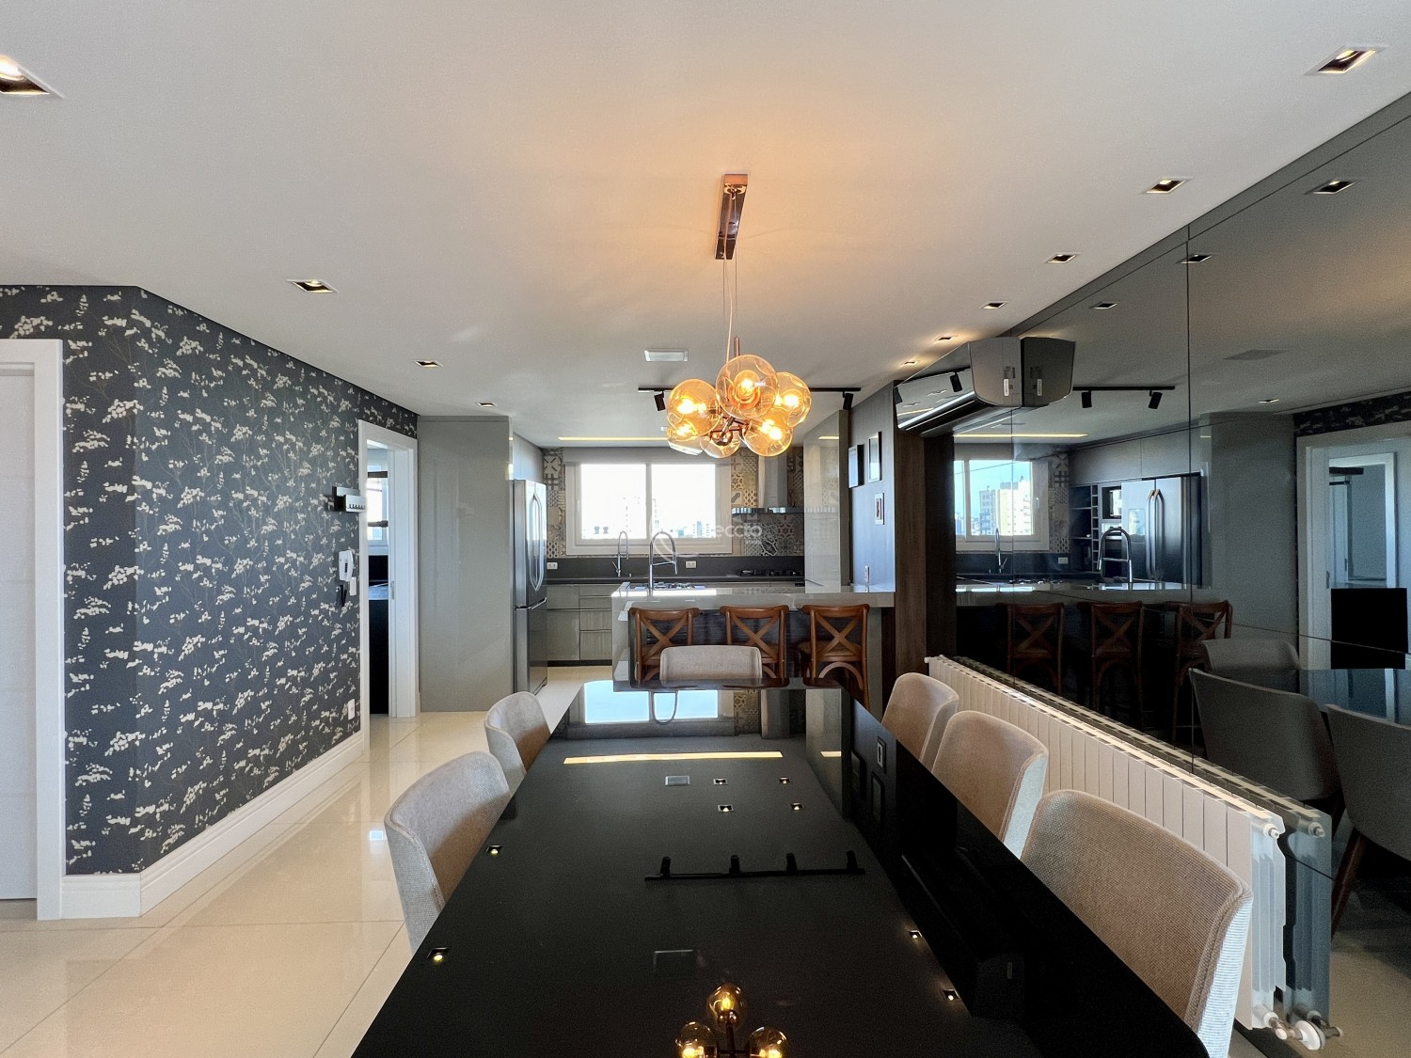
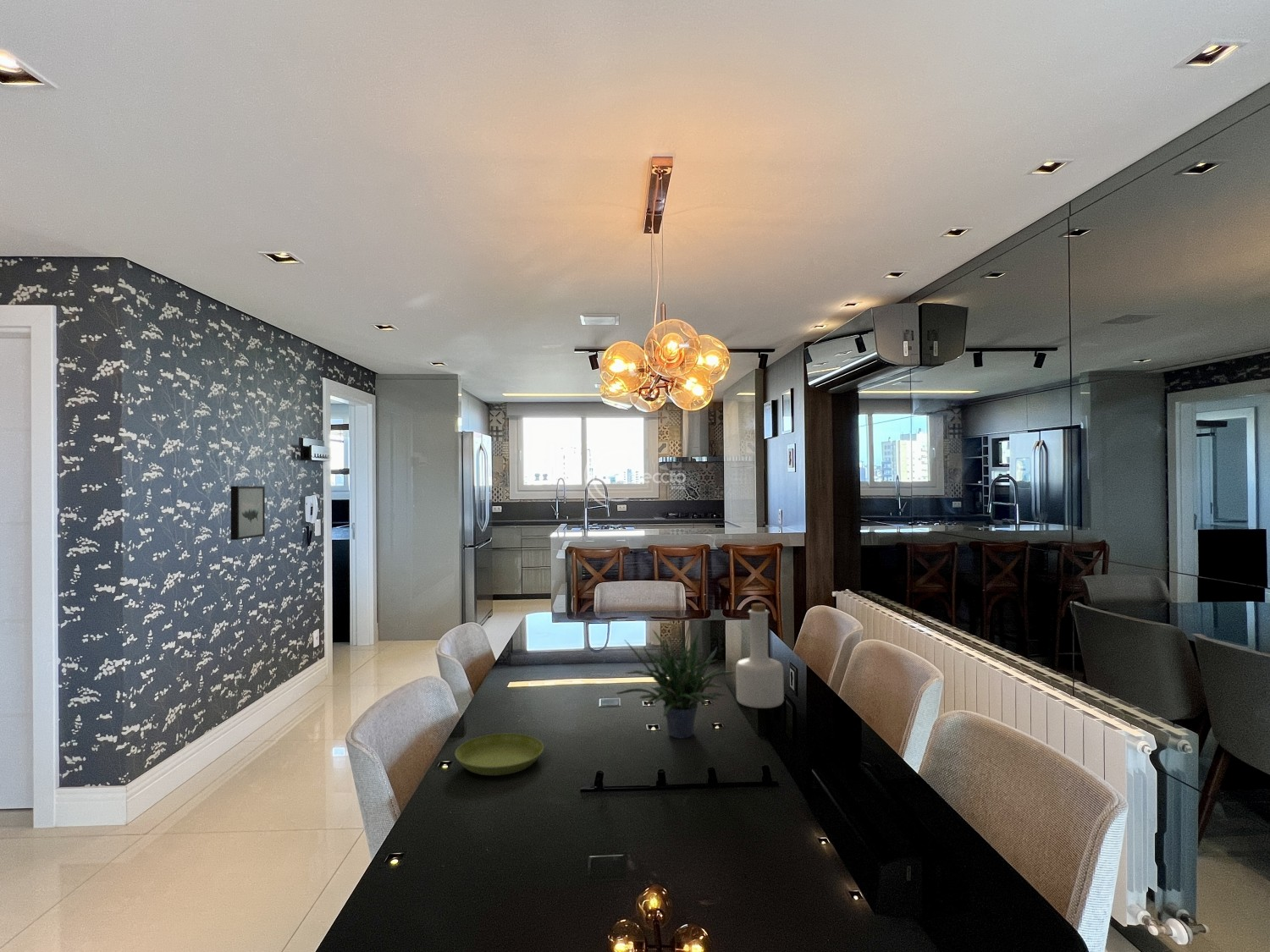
+ bottle [735,603,785,709]
+ wall art [230,486,266,541]
+ saucer [454,733,544,776]
+ potted plant [615,618,736,740]
